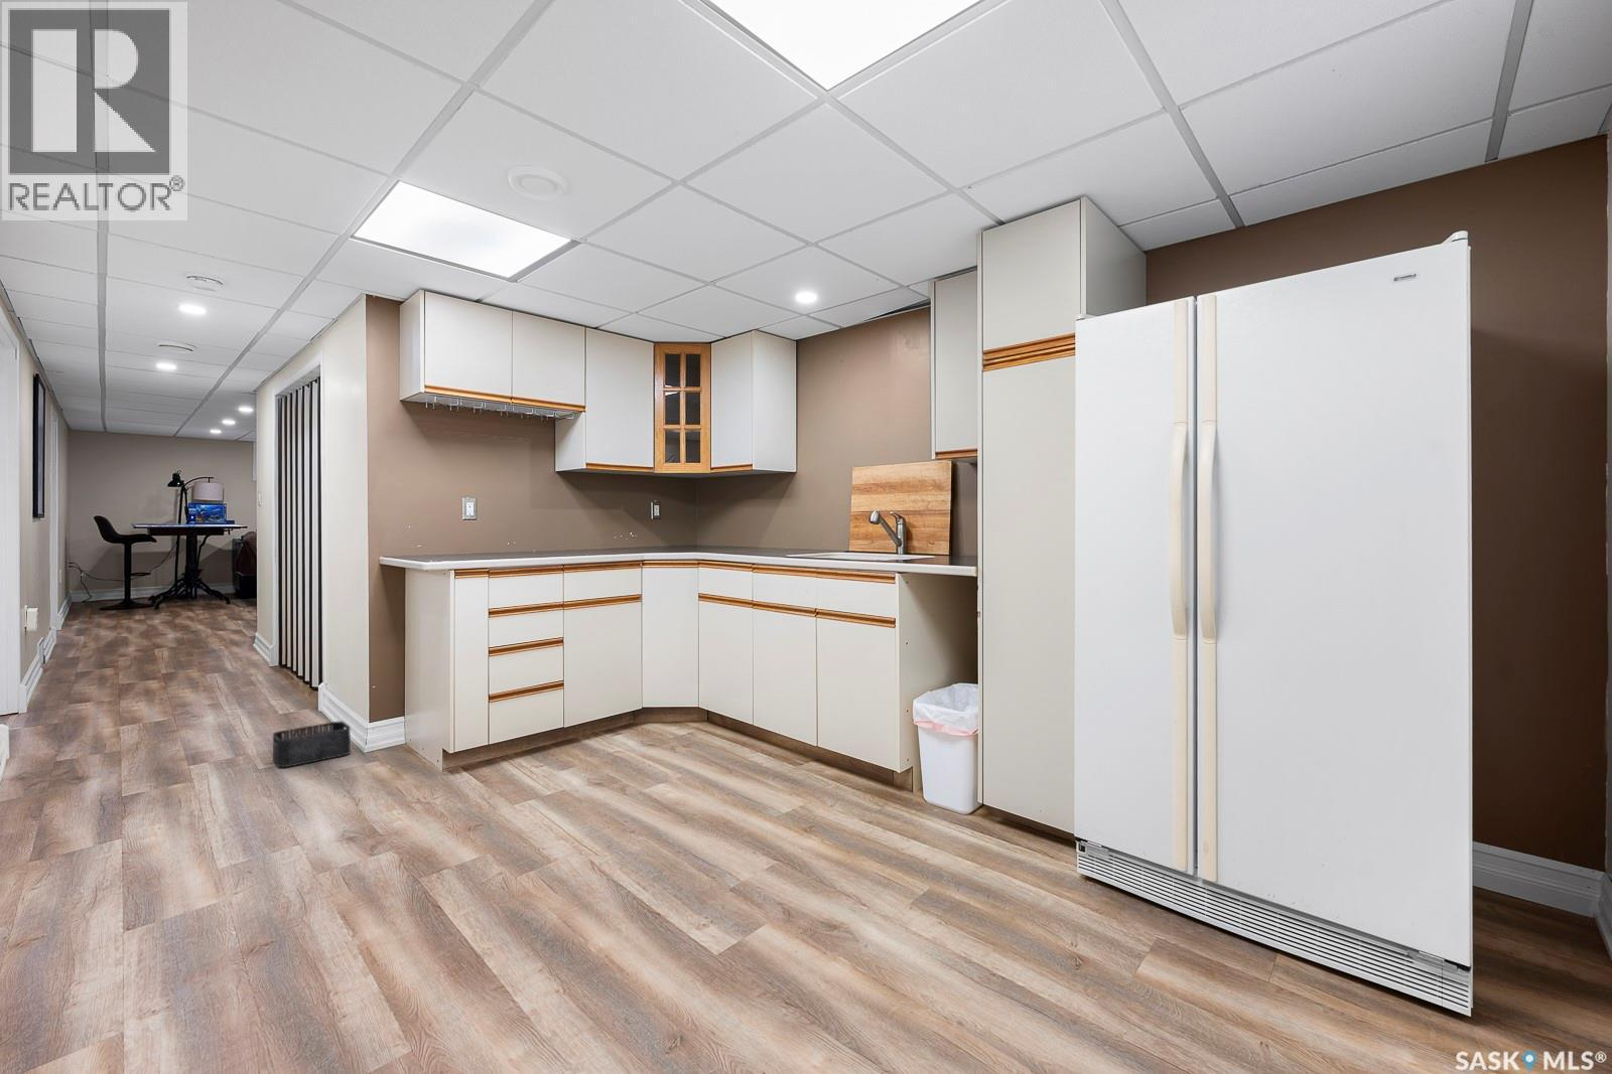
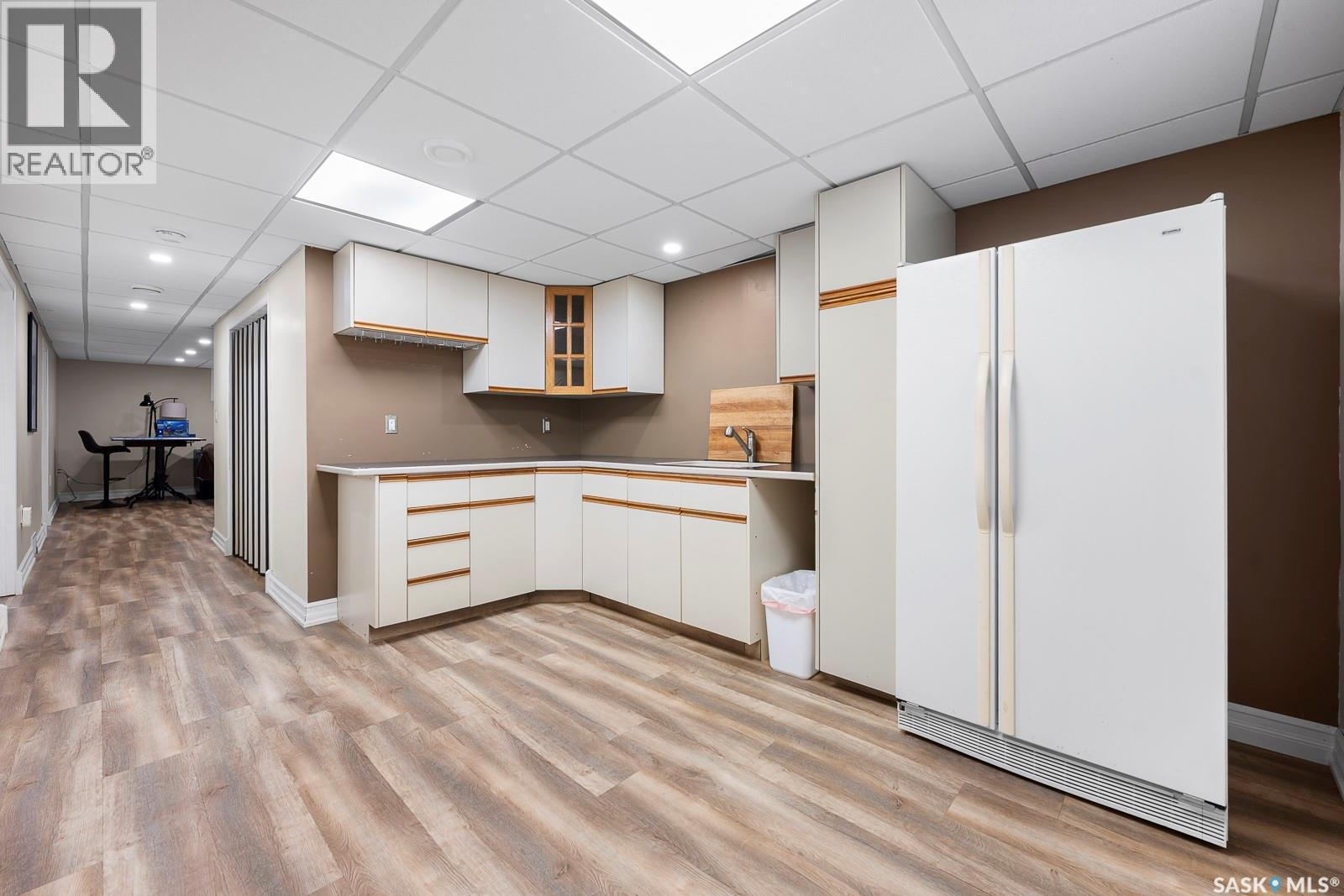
- storage bin [272,720,351,768]
